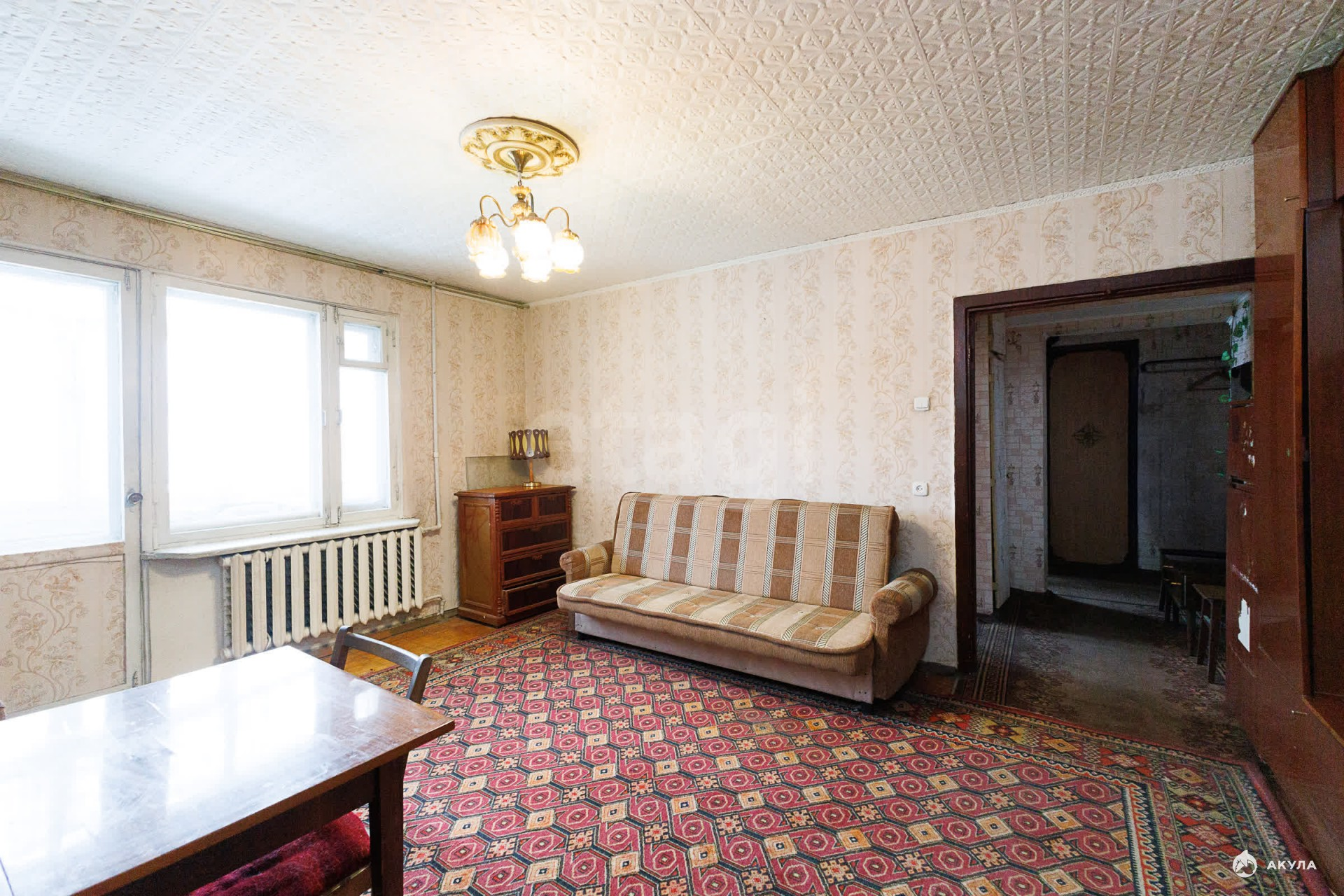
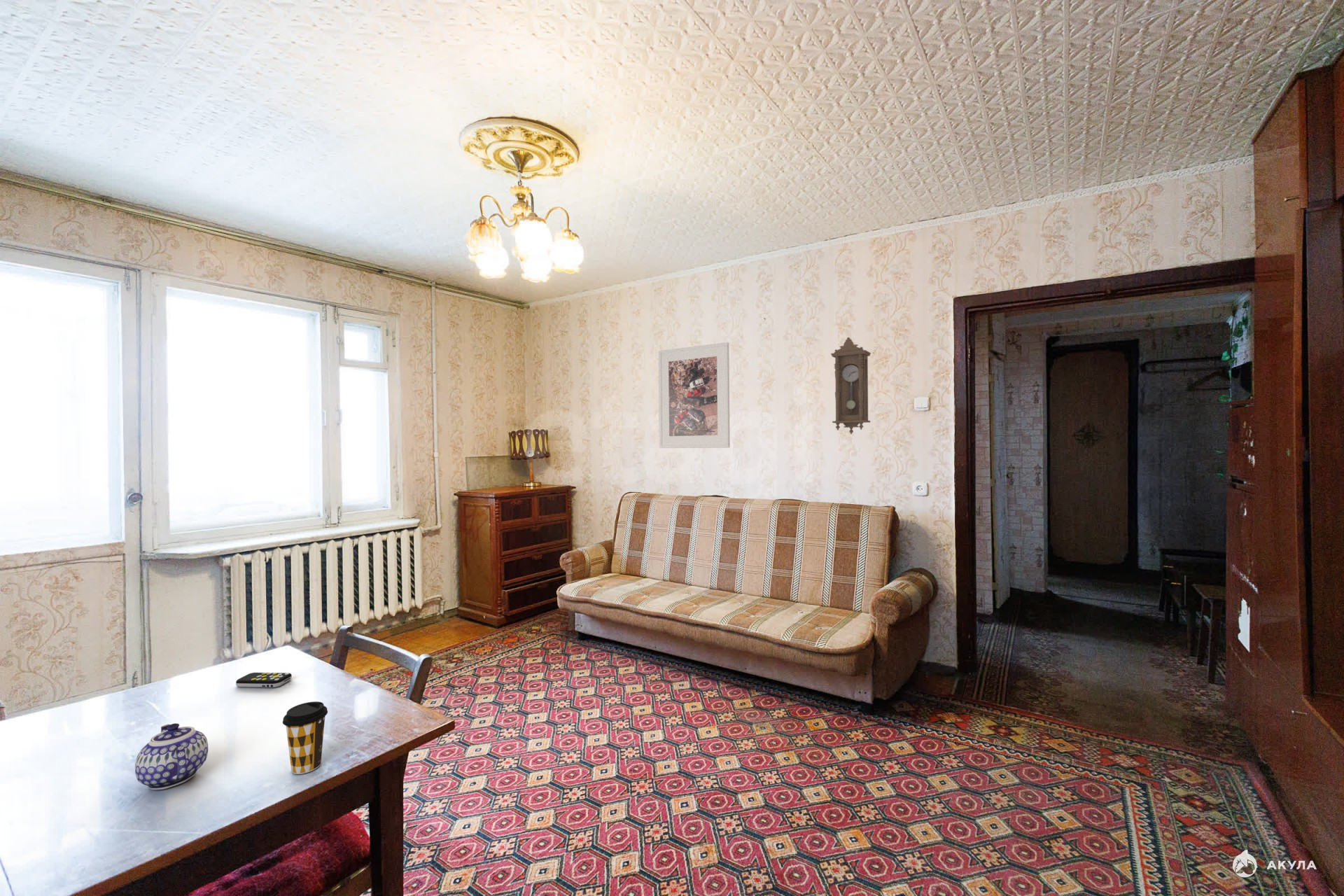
+ remote control [235,672,293,688]
+ teapot [134,722,209,790]
+ coffee cup [282,701,328,775]
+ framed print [658,342,731,449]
+ pendulum clock [830,337,872,435]
